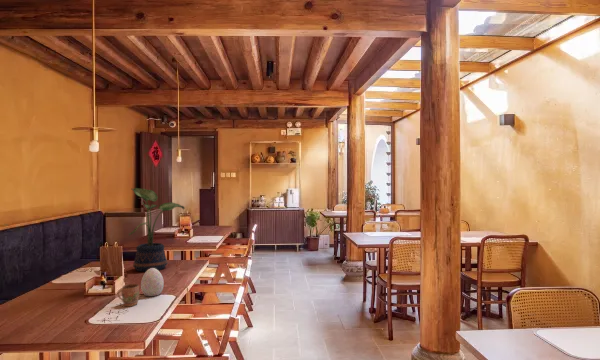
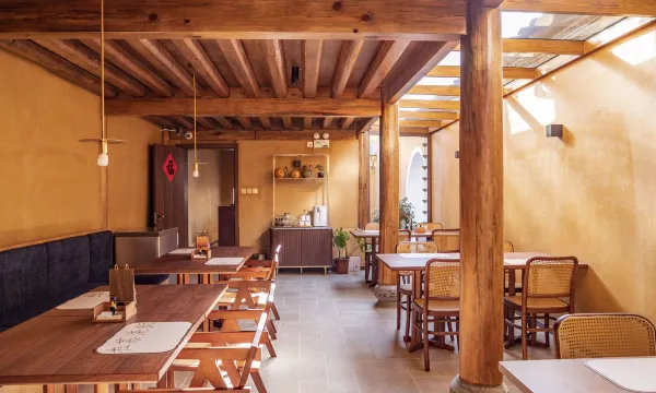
- mug [116,283,140,307]
- potted plant [128,187,186,272]
- decorative egg [140,268,165,297]
